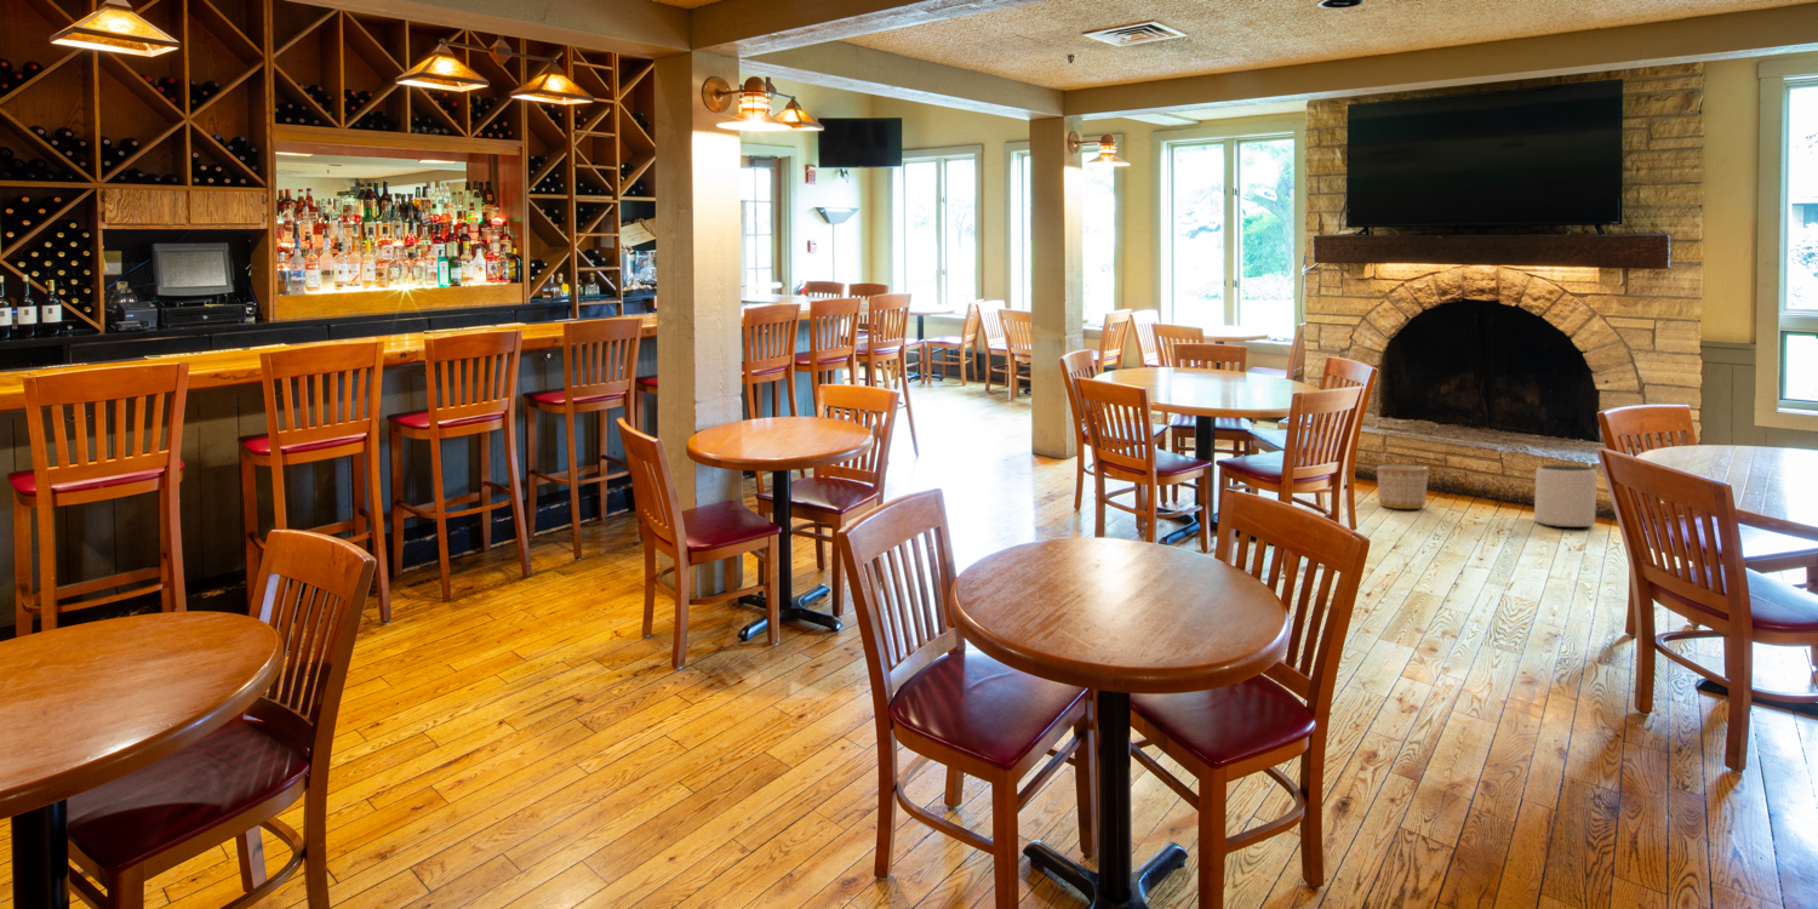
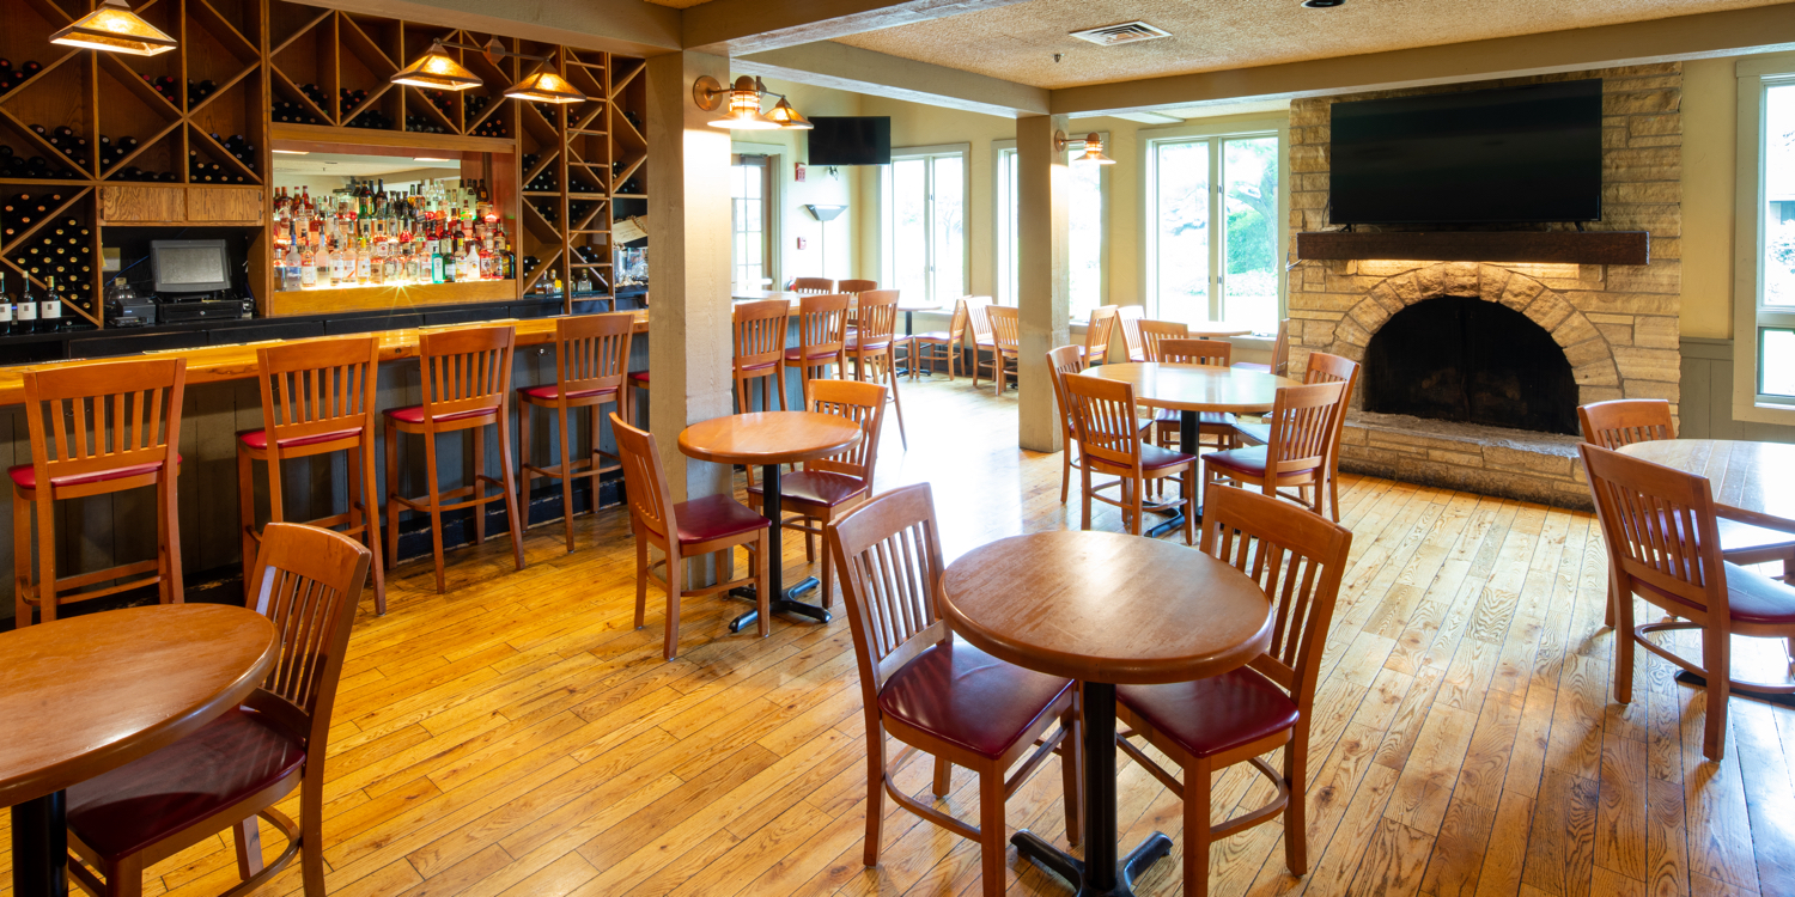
- plant pot [1533,463,1599,528]
- planter [1376,464,1430,510]
